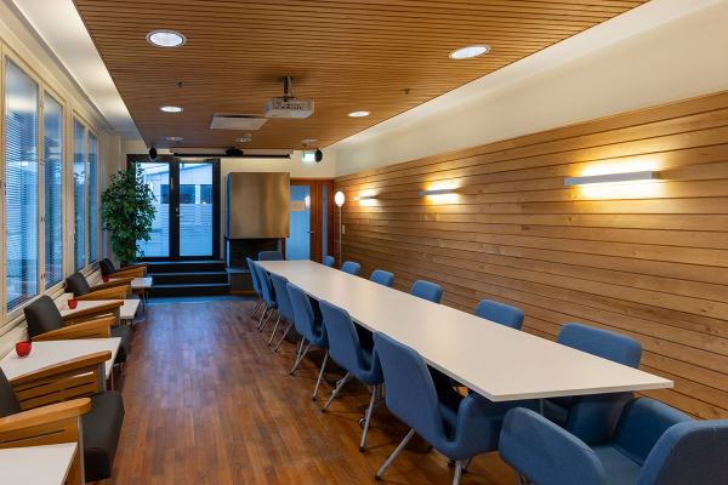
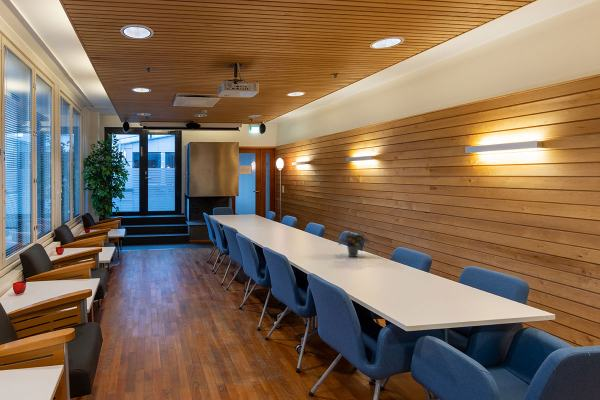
+ potted plant [337,231,372,258]
